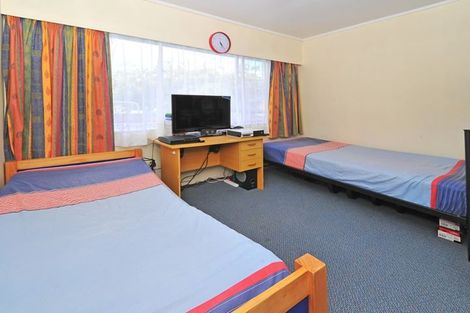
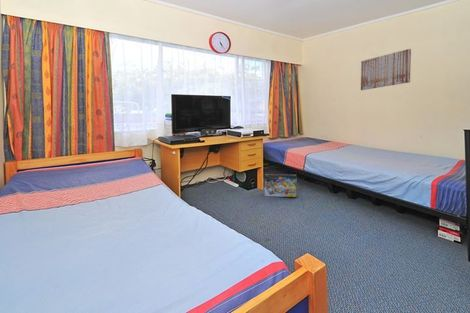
+ box [263,173,298,198]
+ wall art [360,48,412,91]
